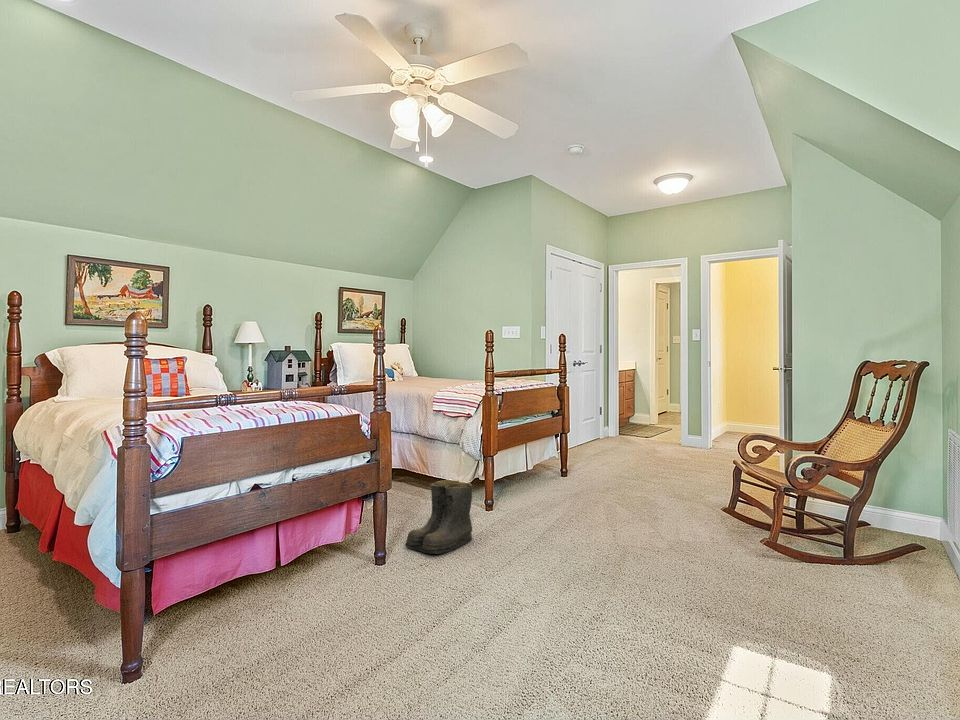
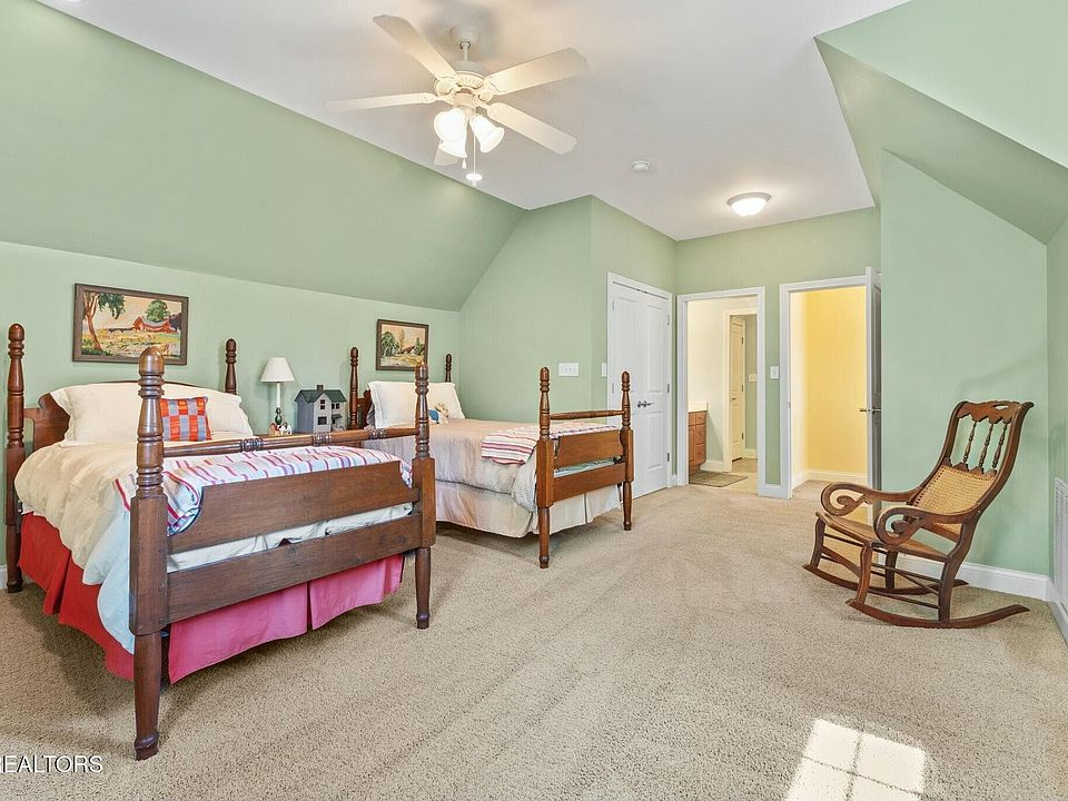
- boots [404,479,474,555]
